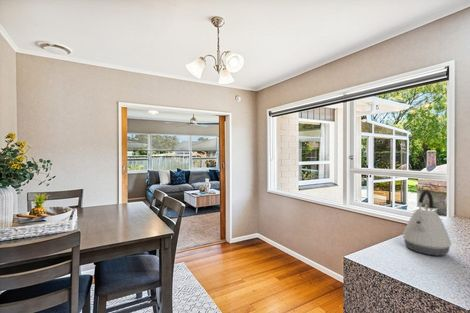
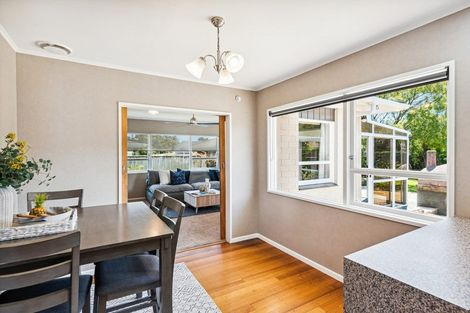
- kettle [402,189,452,256]
